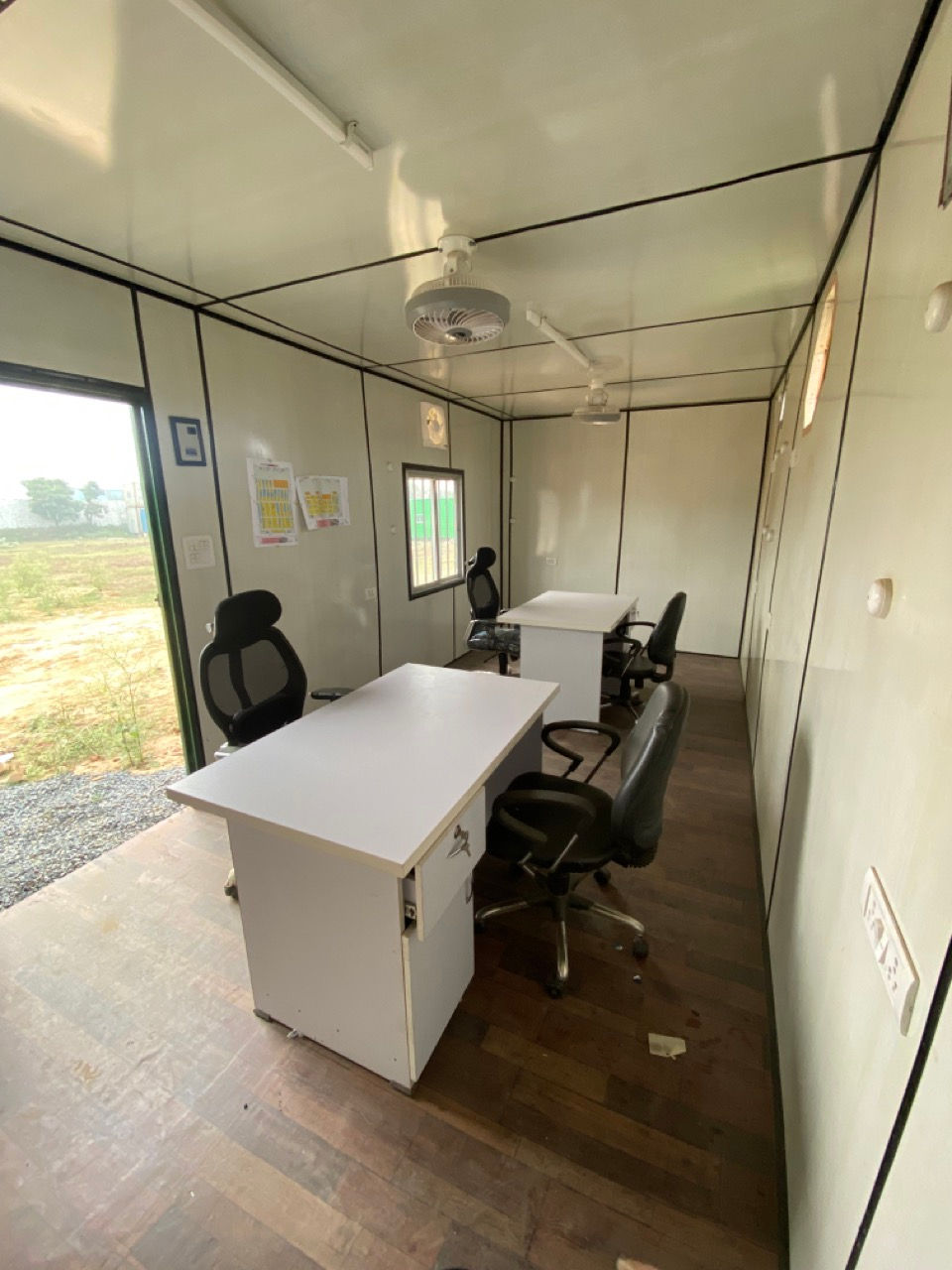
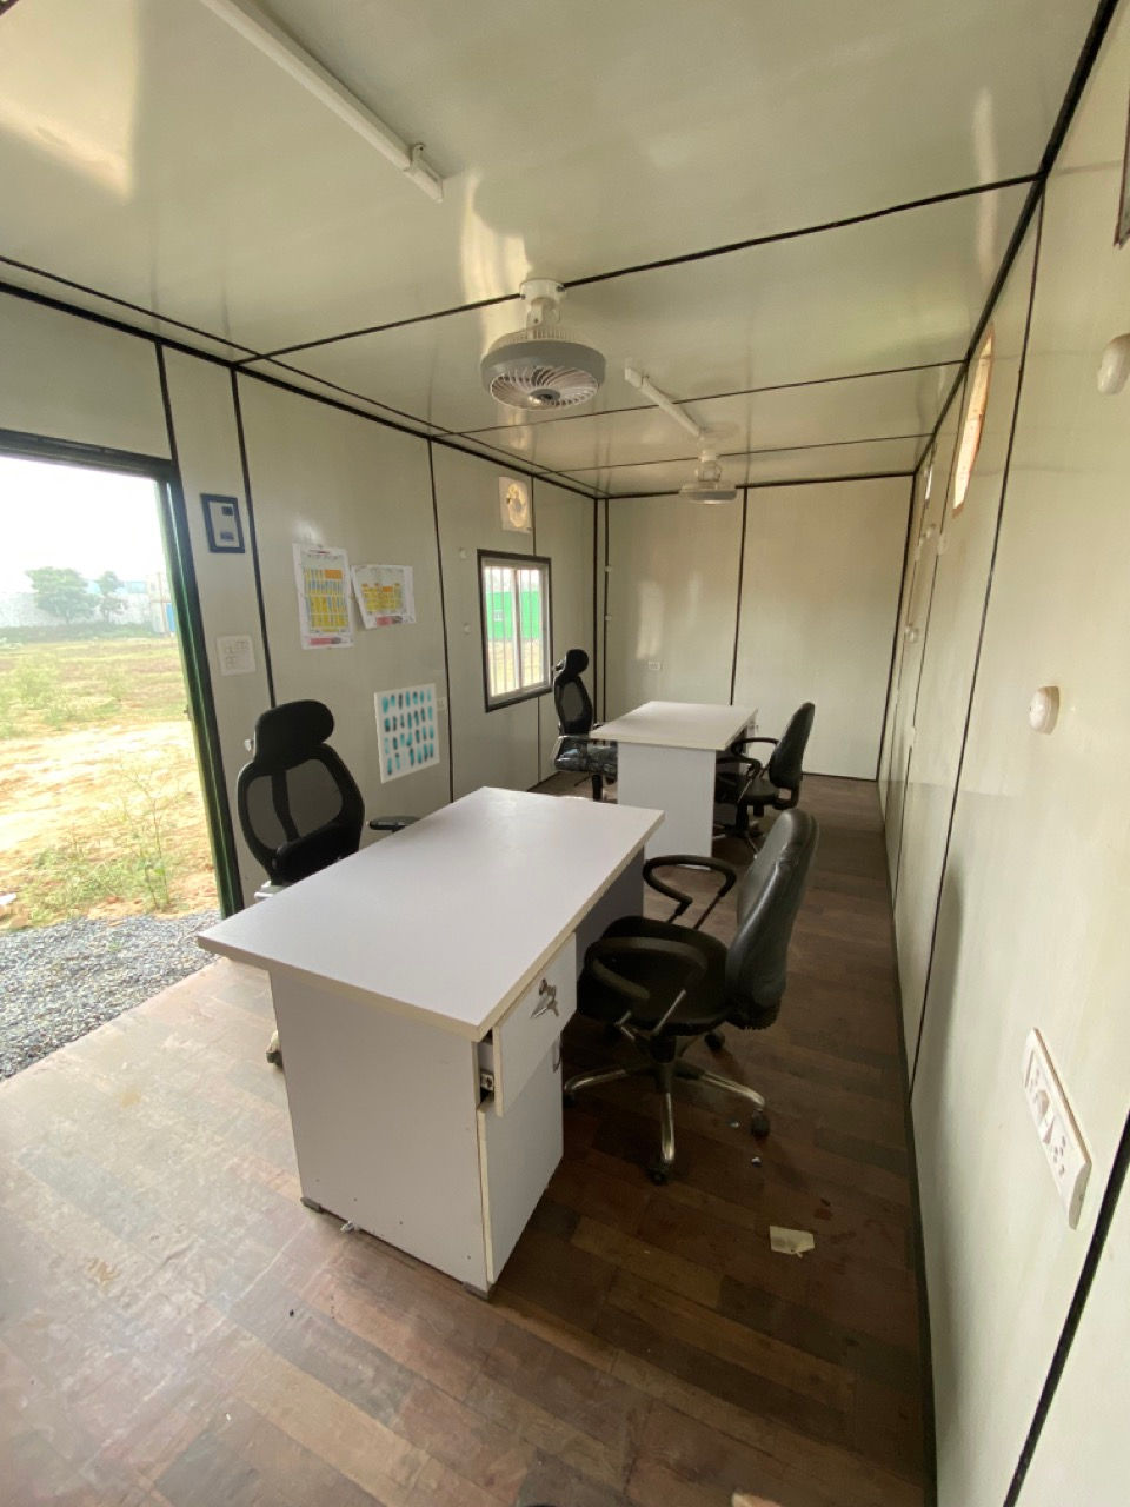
+ wall art [373,681,442,784]
